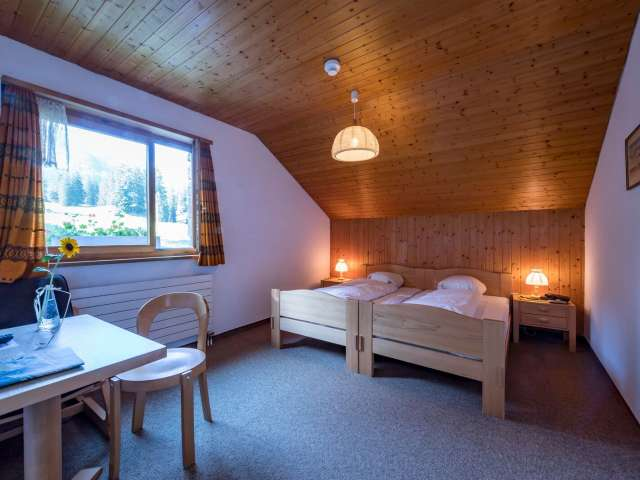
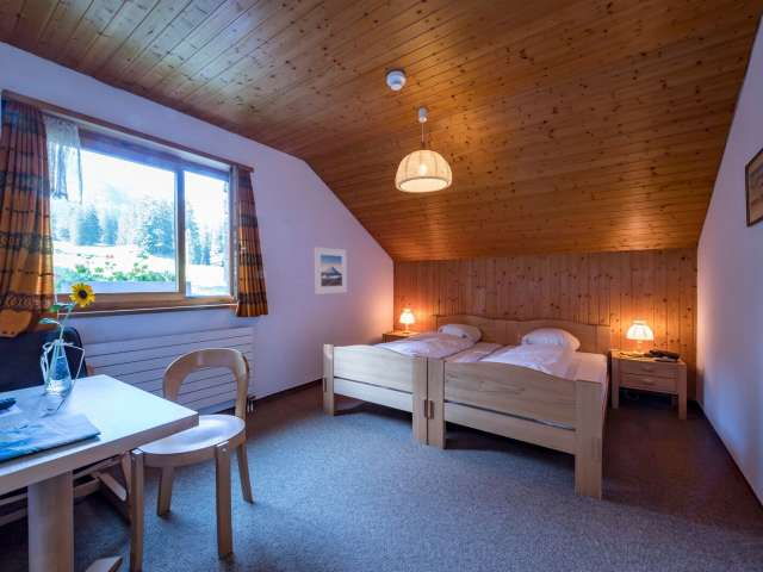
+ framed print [314,245,348,296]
